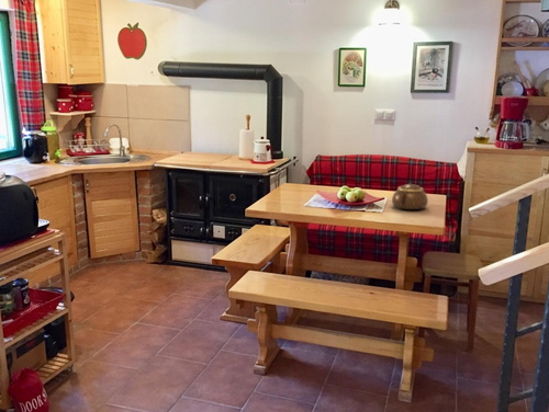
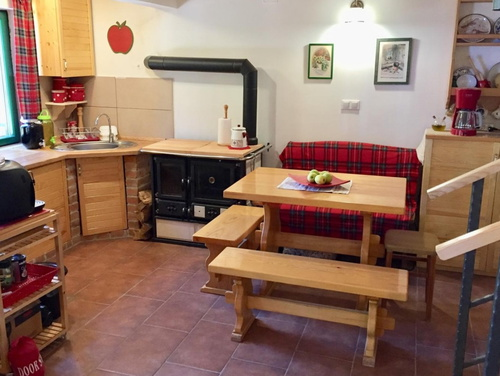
- teapot [391,182,429,210]
